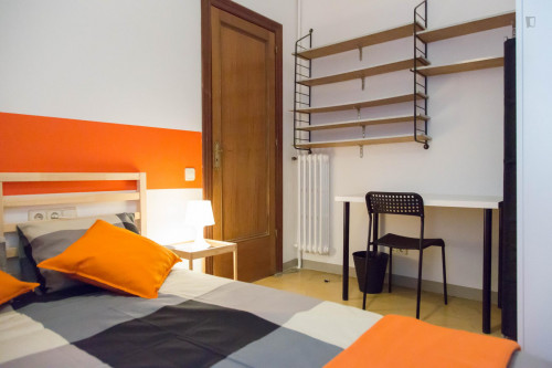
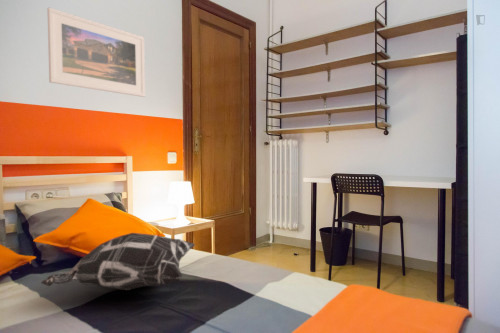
+ decorative pillow [40,232,197,291]
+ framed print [46,7,146,98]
